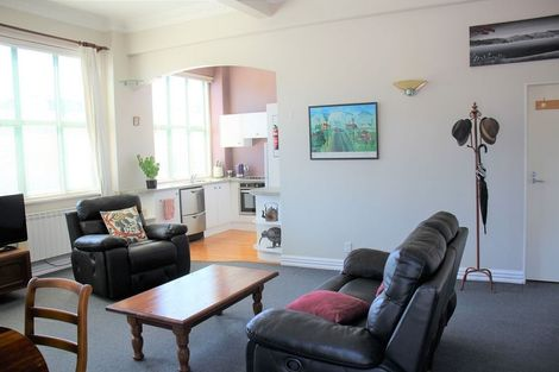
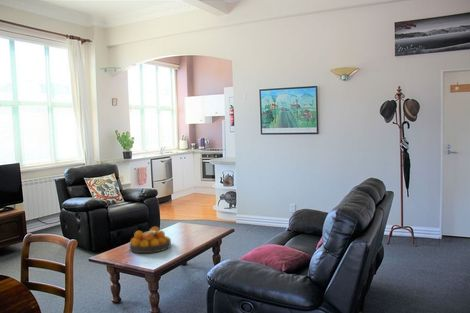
+ fruit bowl [129,226,172,254]
